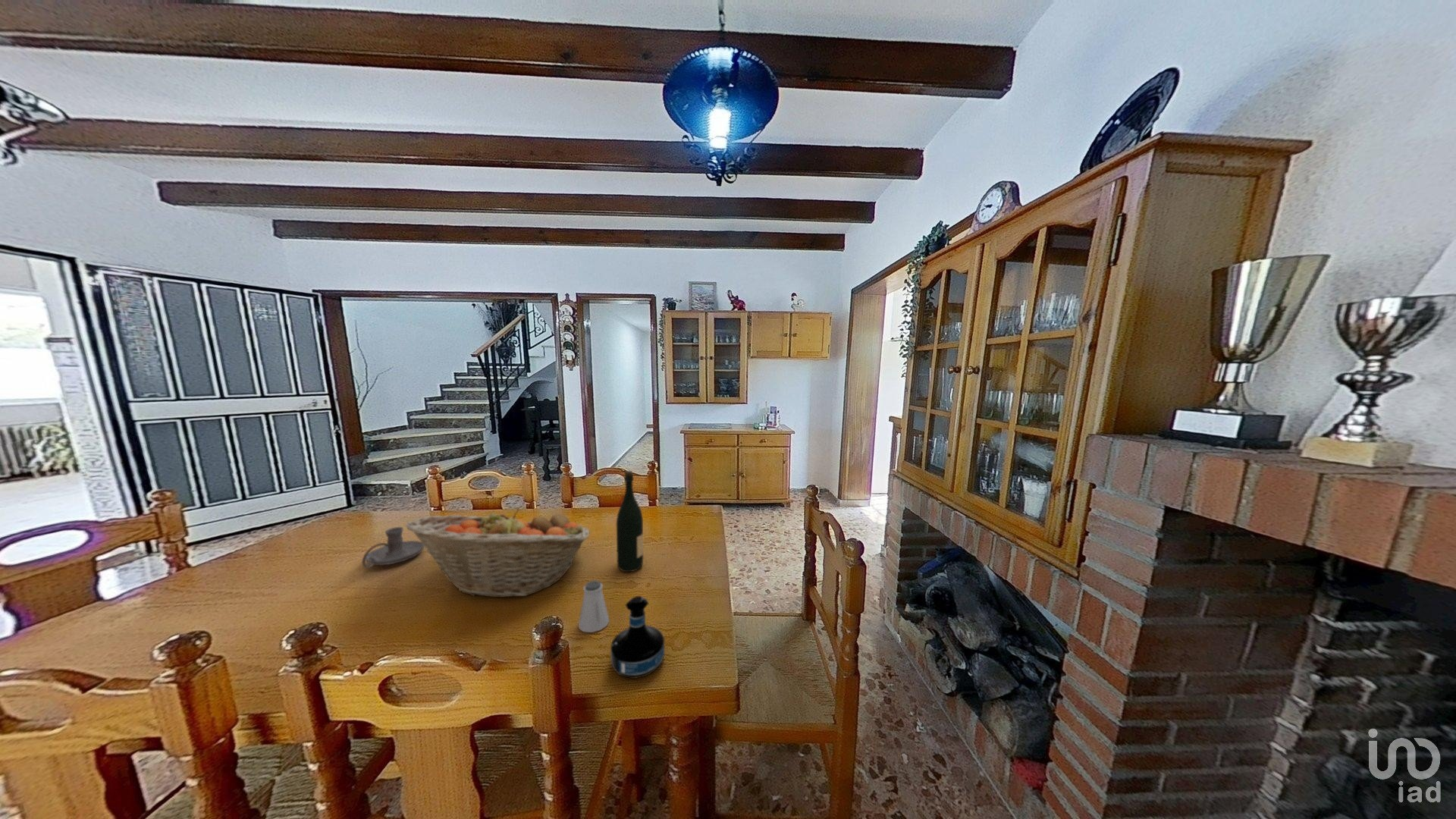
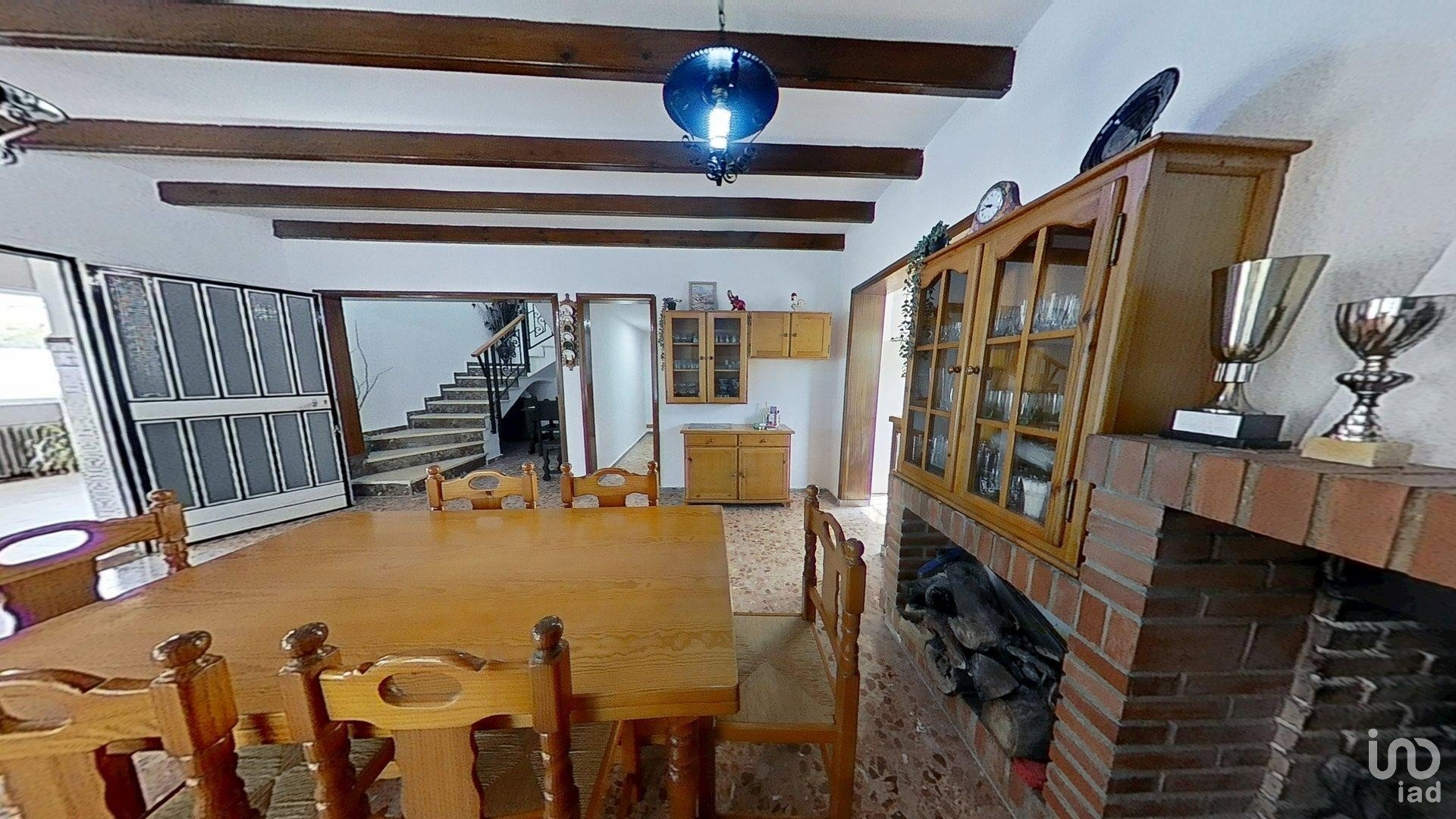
- wine bottle [616,470,644,573]
- fruit basket [404,507,591,598]
- saltshaker [578,579,610,633]
- candle holder [362,526,425,569]
- tequila bottle [610,595,665,679]
